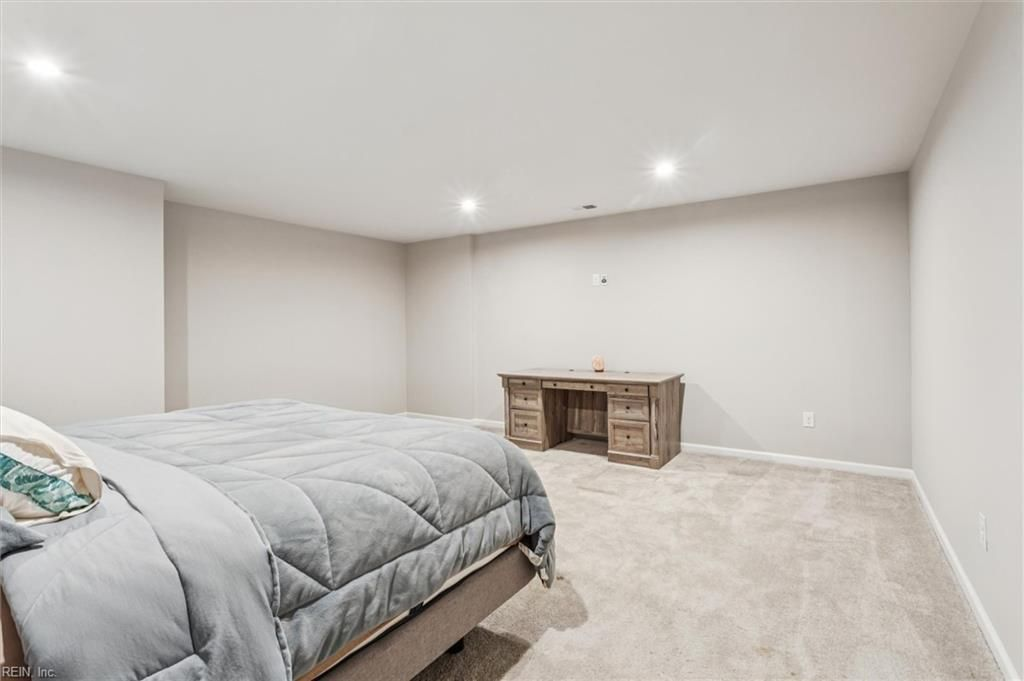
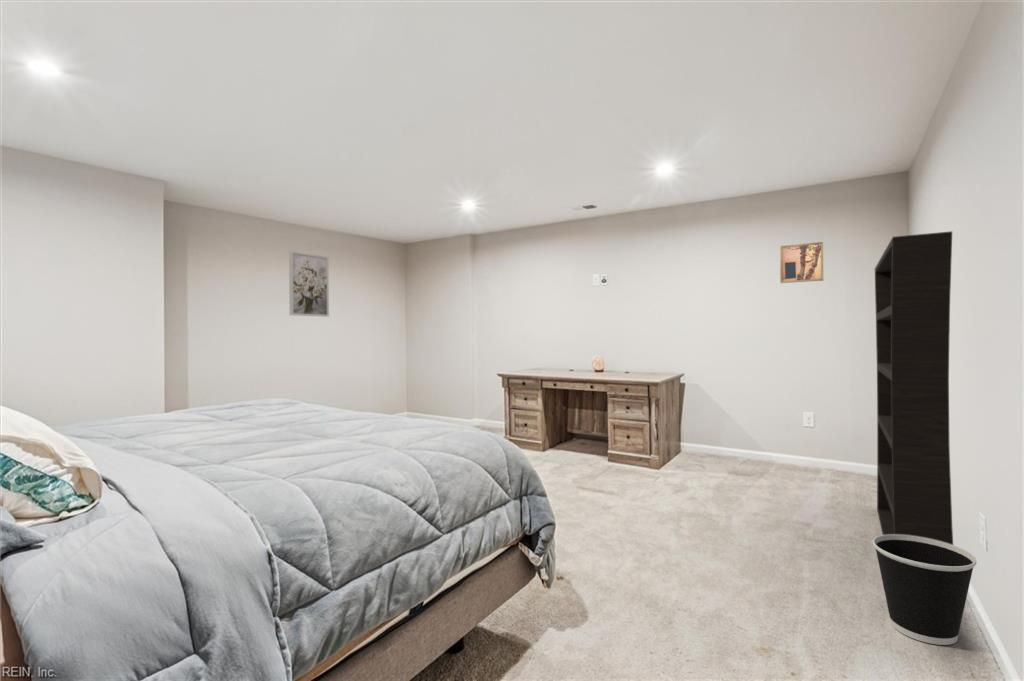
+ wastebasket [872,534,977,646]
+ shelving unit [874,230,954,545]
+ wall art [779,241,824,284]
+ wall art [288,250,330,318]
